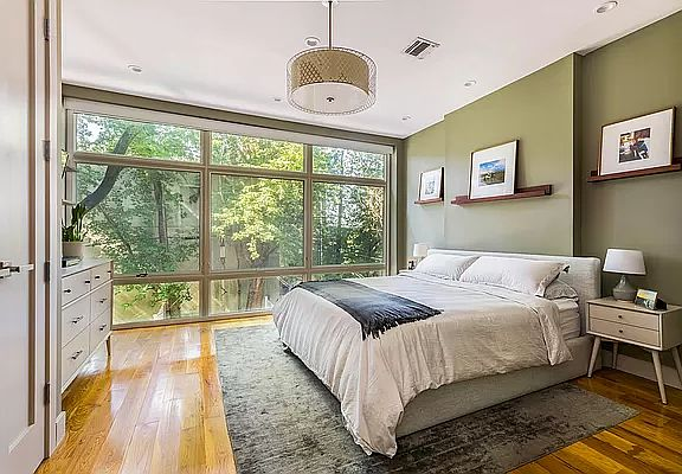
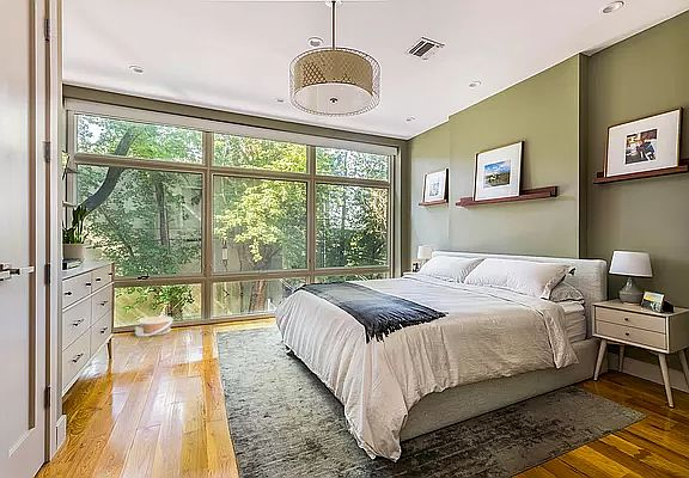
+ basket [134,315,175,338]
